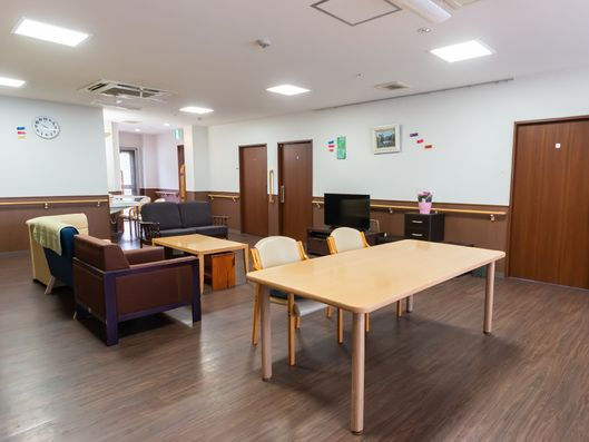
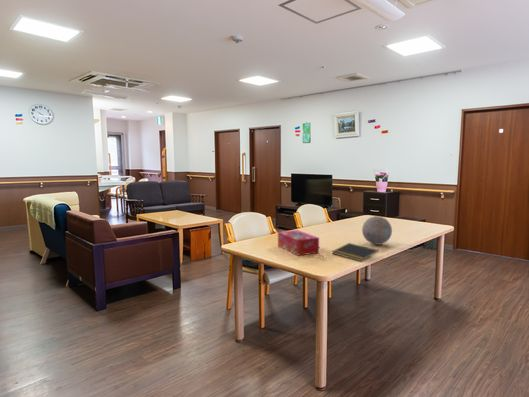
+ notepad [331,242,379,262]
+ tissue box [277,229,320,257]
+ decorative ball [361,215,393,246]
